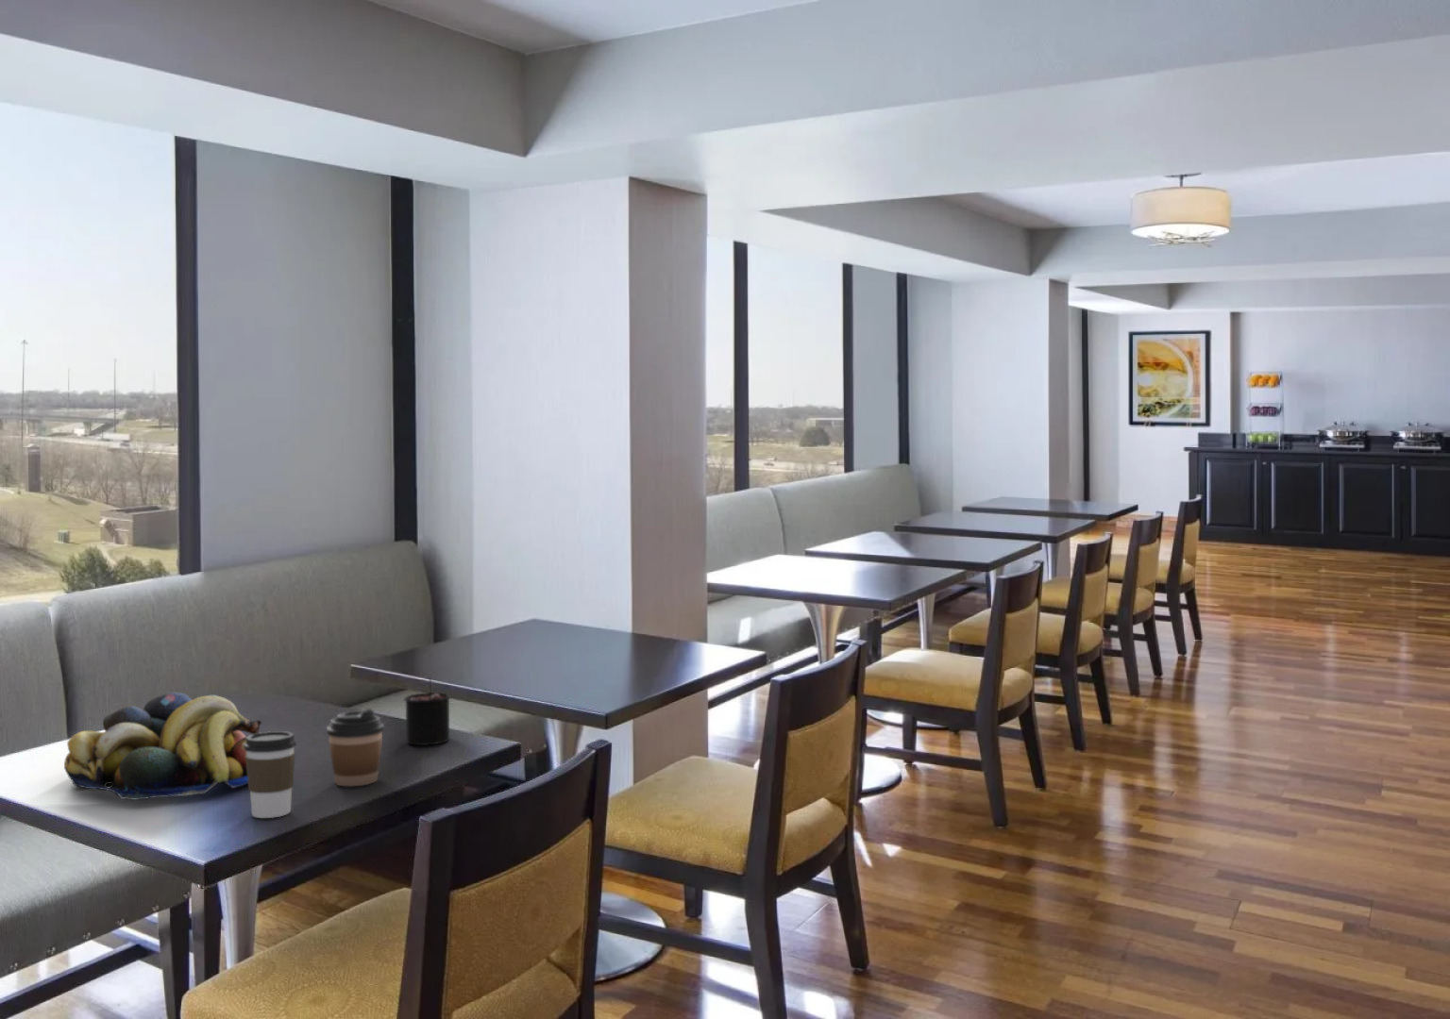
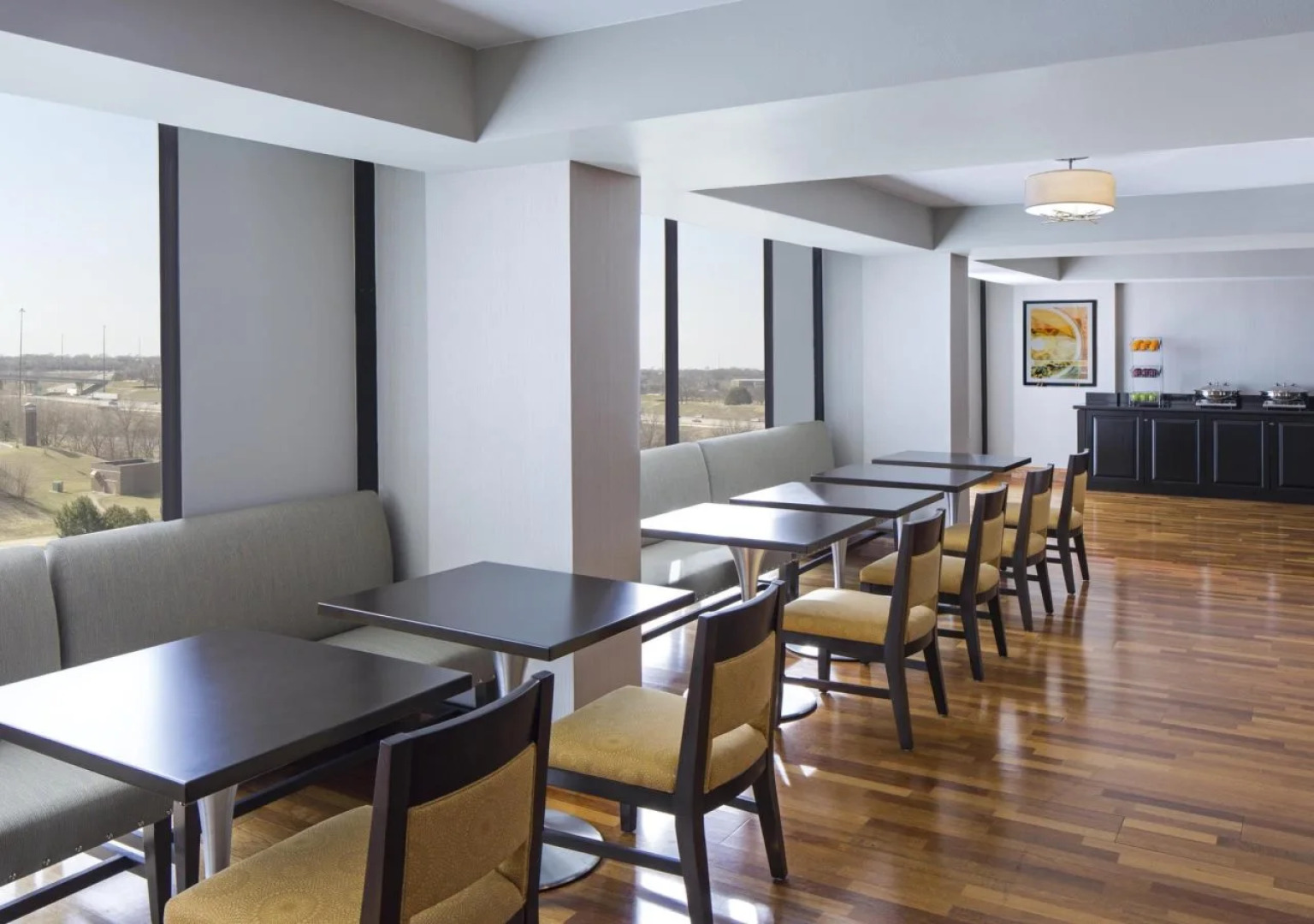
- candle [402,677,452,747]
- fruit bowl [63,691,263,801]
- coffee cup [244,730,297,819]
- coffee cup [326,708,385,787]
